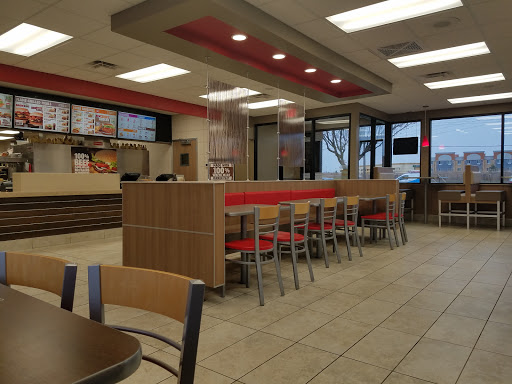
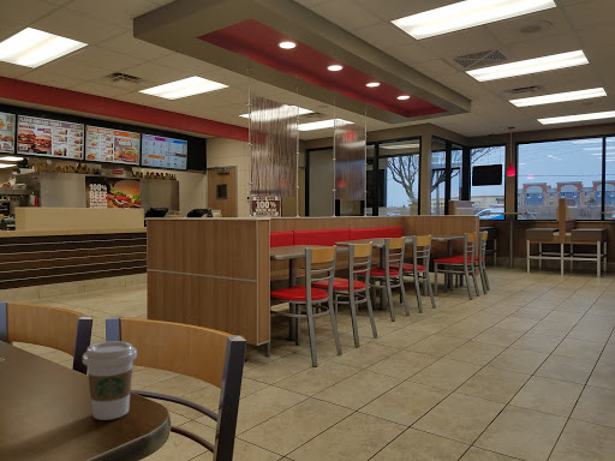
+ coffee cup [82,340,138,421]
